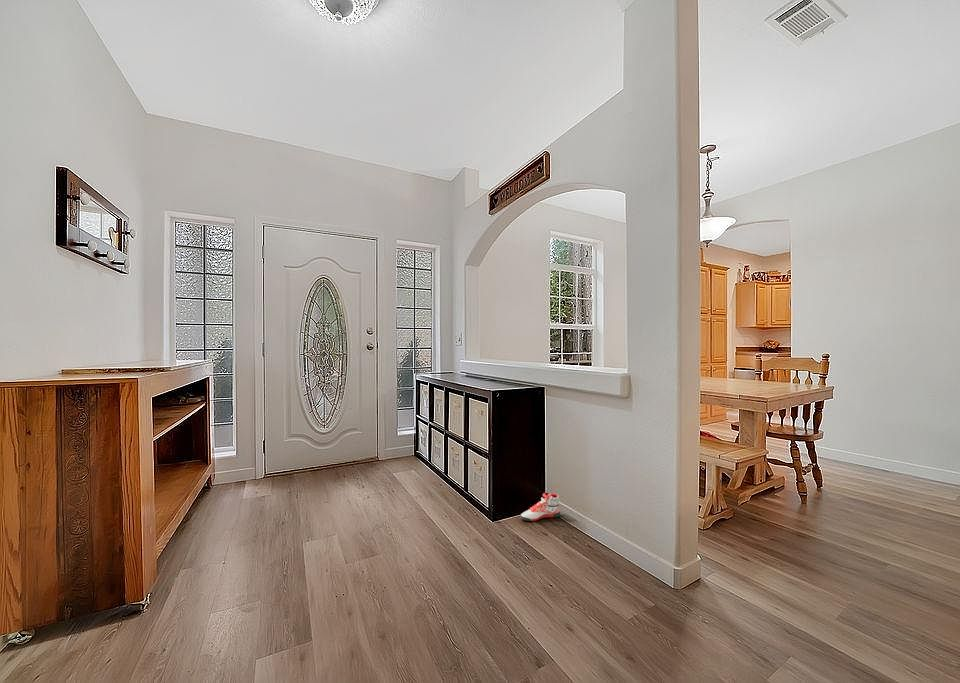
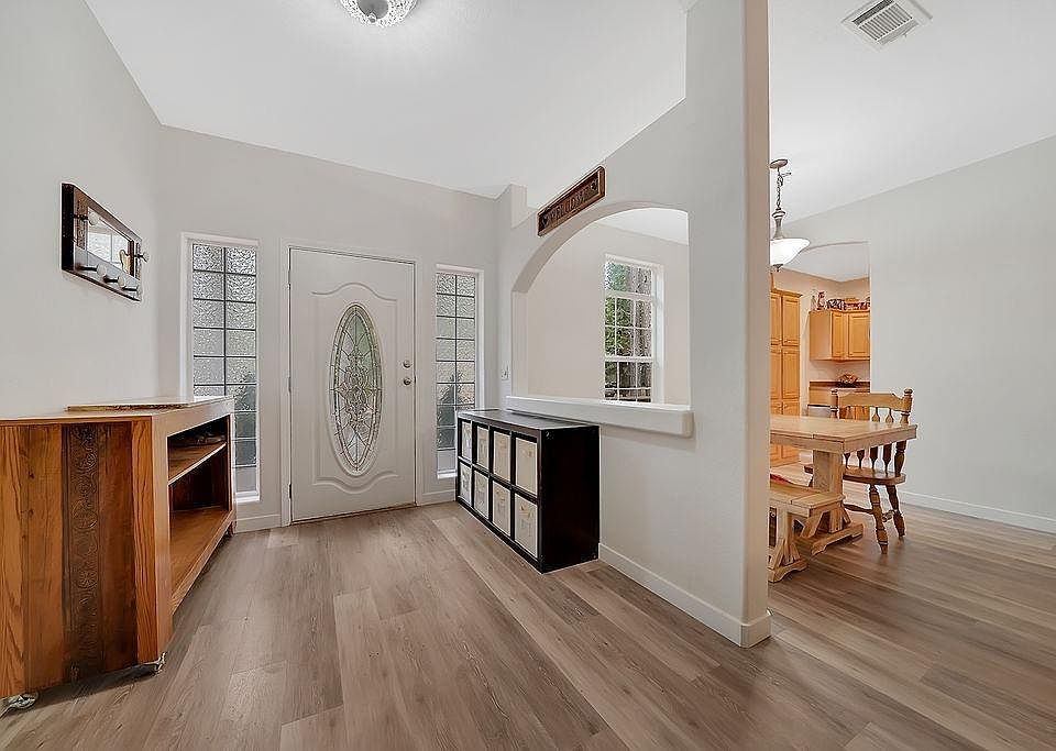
- sneaker [519,492,561,522]
